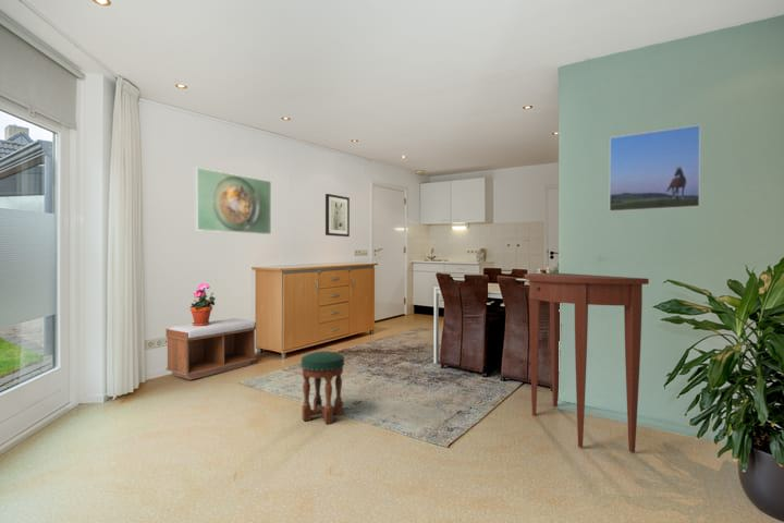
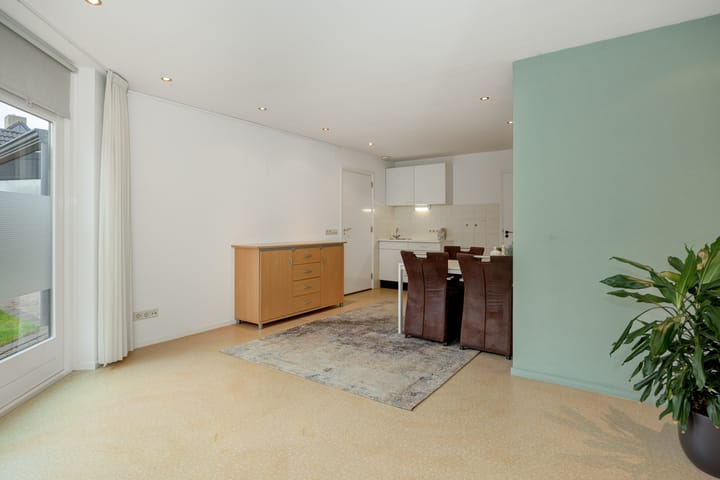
- wall art [324,193,351,238]
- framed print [194,167,272,235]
- bench [166,317,257,381]
- console table [524,272,650,453]
- potted plant [188,281,217,326]
- stool [301,350,345,425]
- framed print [609,124,701,212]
